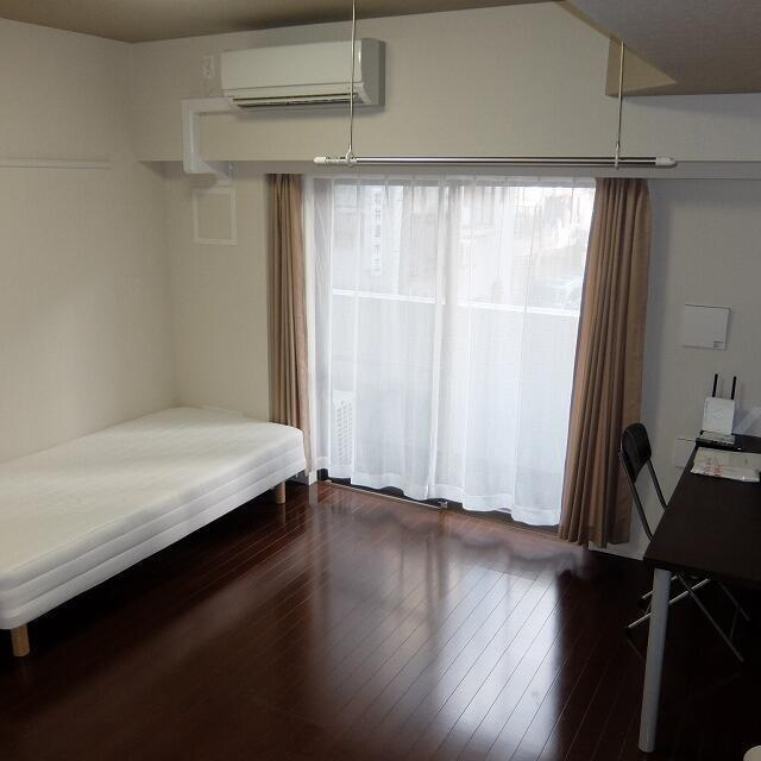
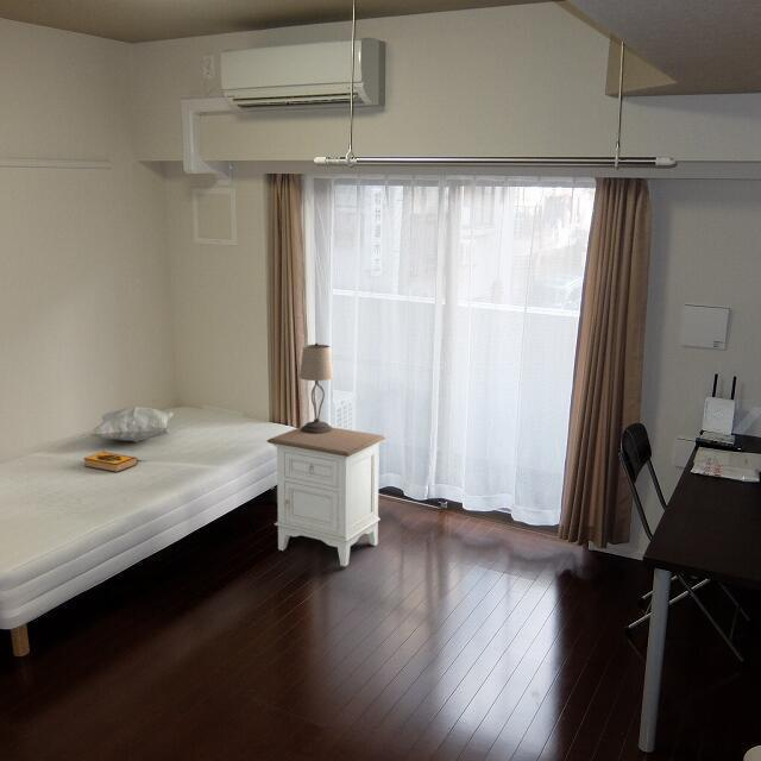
+ nightstand [266,426,386,567]
+ hardback book [82,451,139,473]
+ decorative pillow [88,405,175,444]
+ table lamp [298,342,334,434]
